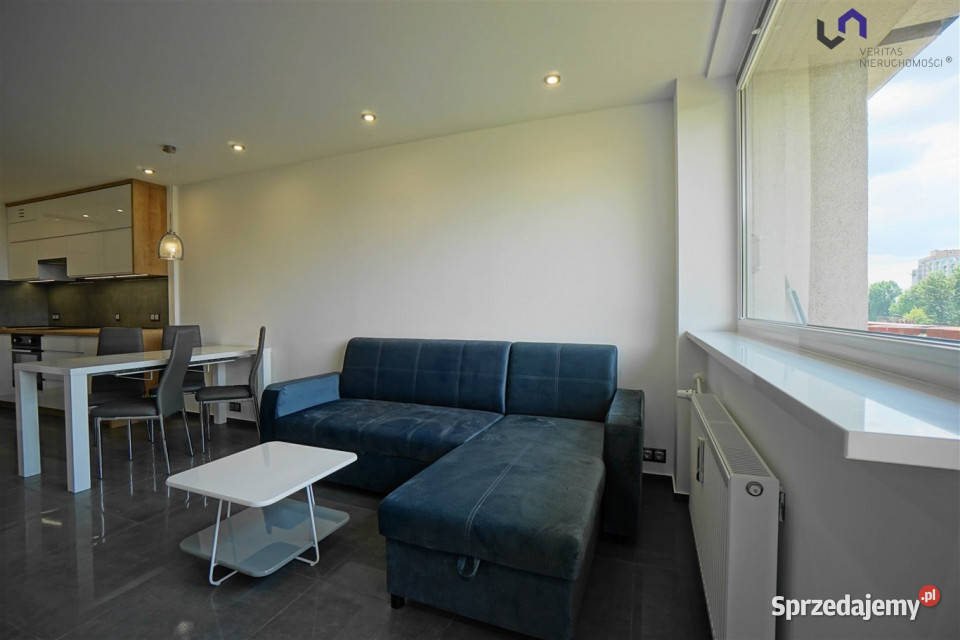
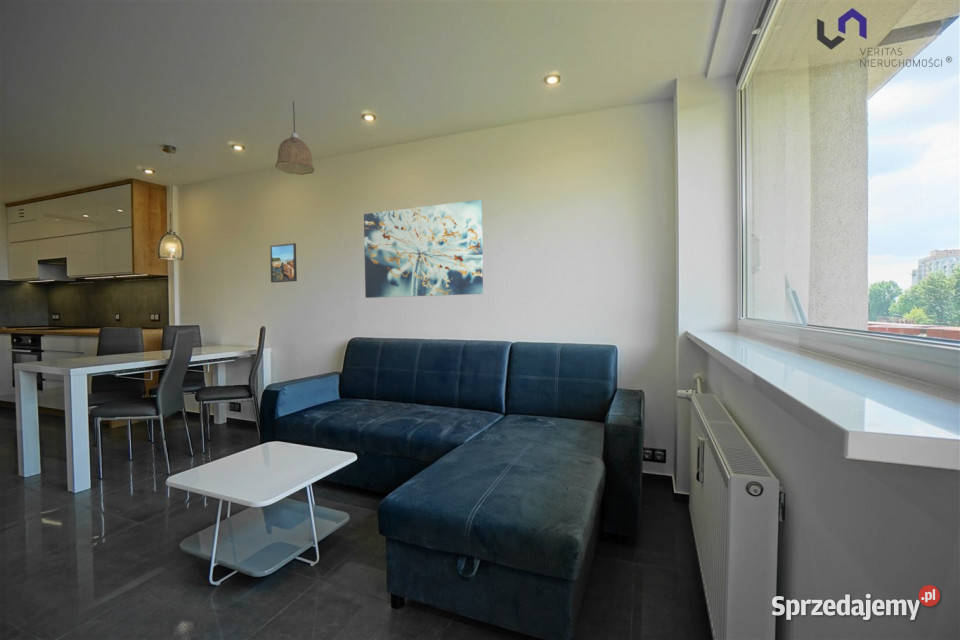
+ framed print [269,242,298,283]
+ pendant lamp [274,101,315,176]
+ wall art [363,199,484,299]
